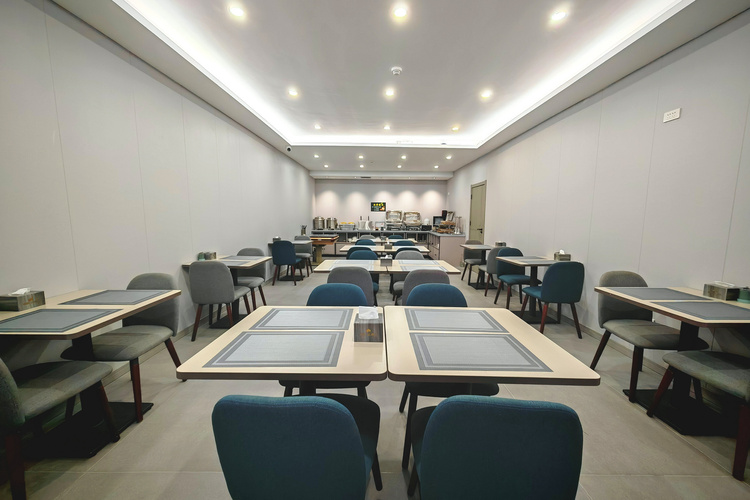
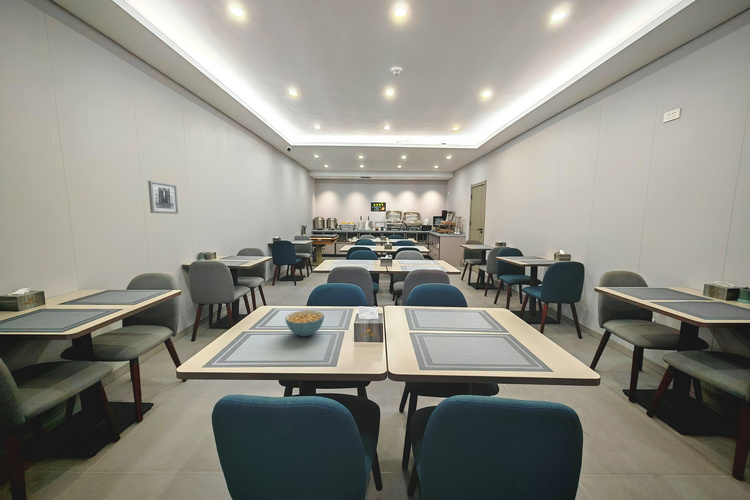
+ wall art [147,180,179,215]
+ cereal bowl [284,310,325,337]
